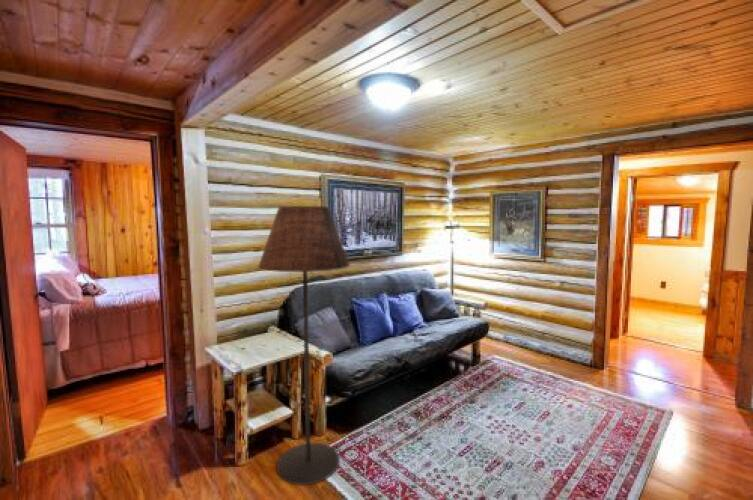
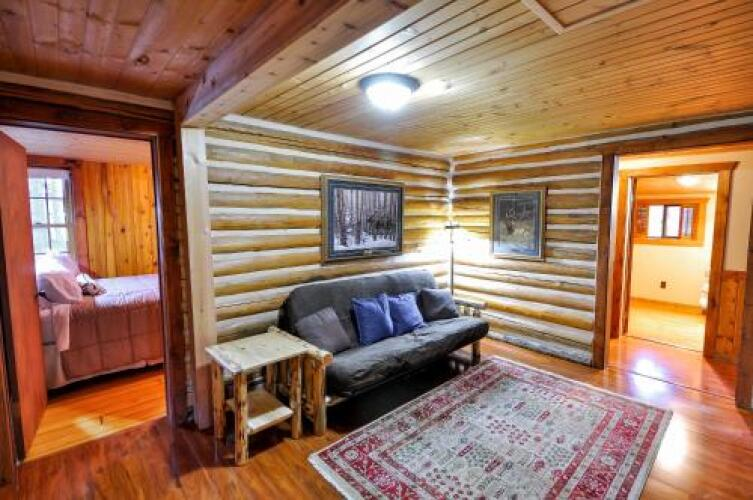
- floor lamp [257,205,351,486]
